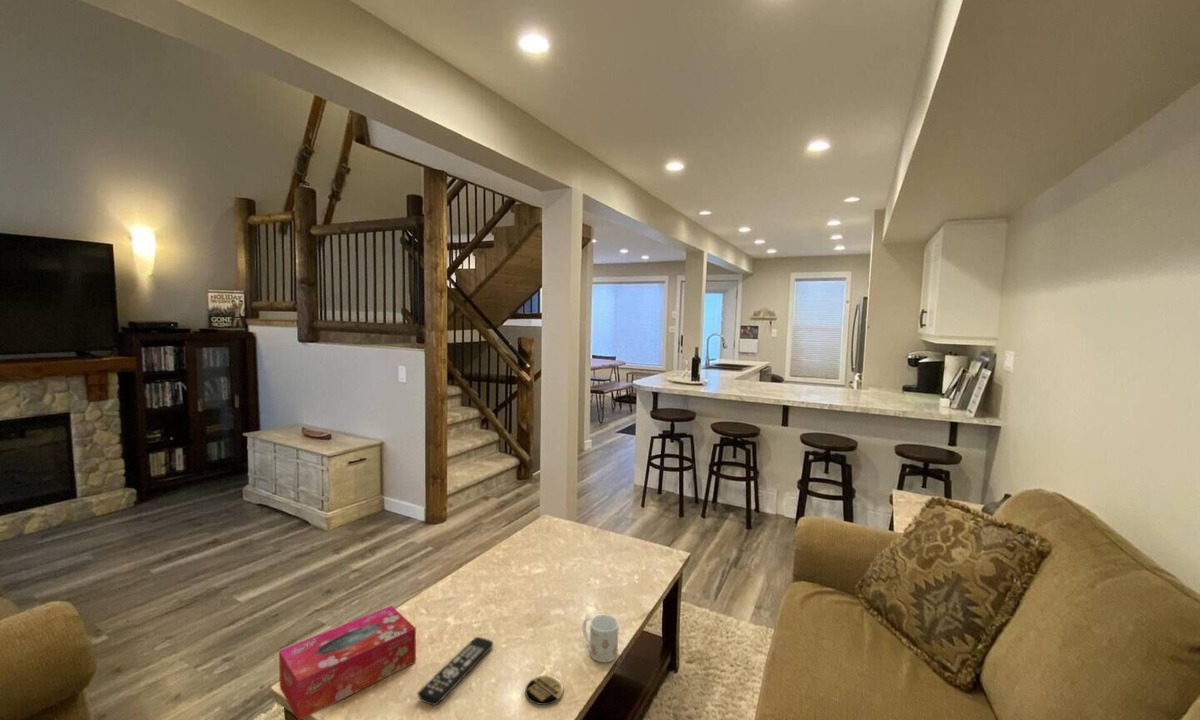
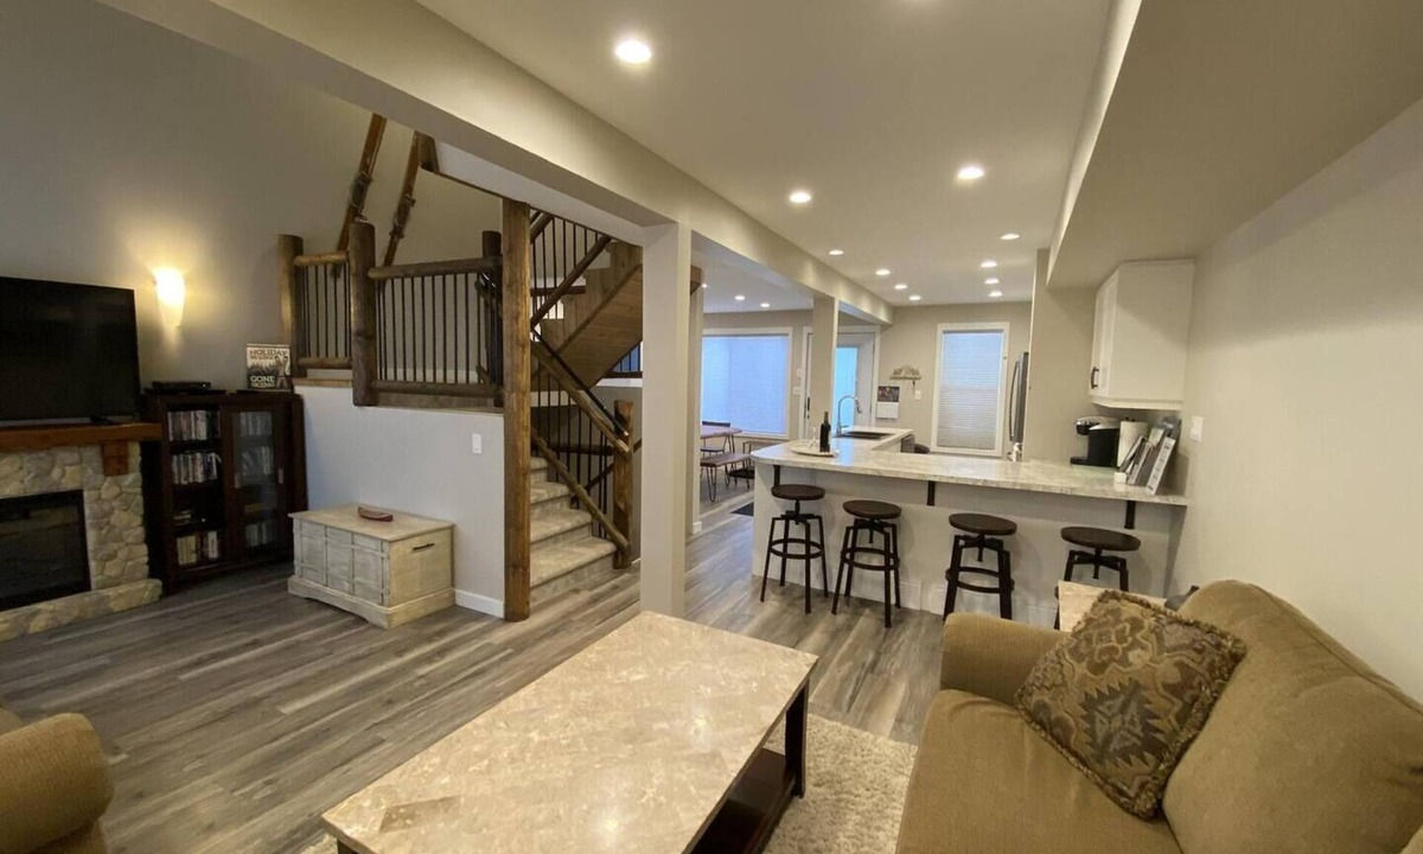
- coaster [524,675,565,706]
- tissue box [278,605,417,720]
- mug [582,614,619,663]
- remote control [417,636,494,706]
